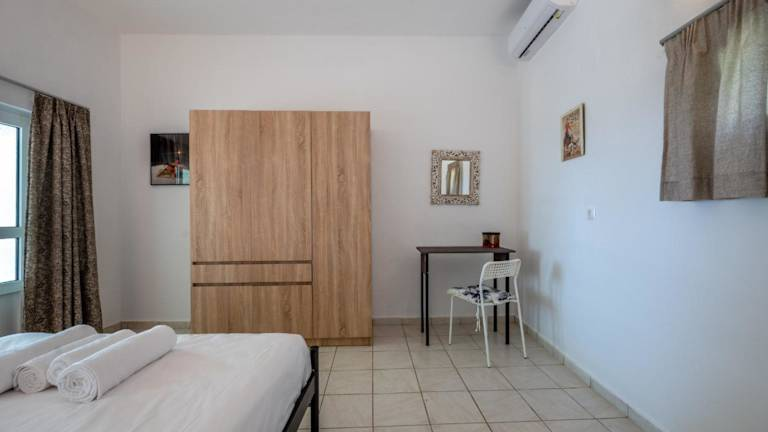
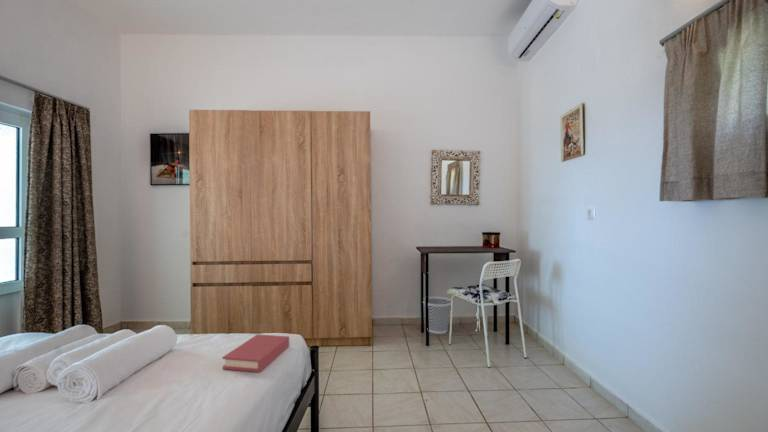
+ book [221,333,290,373]
+ wastebasket [422,296,452,335]
